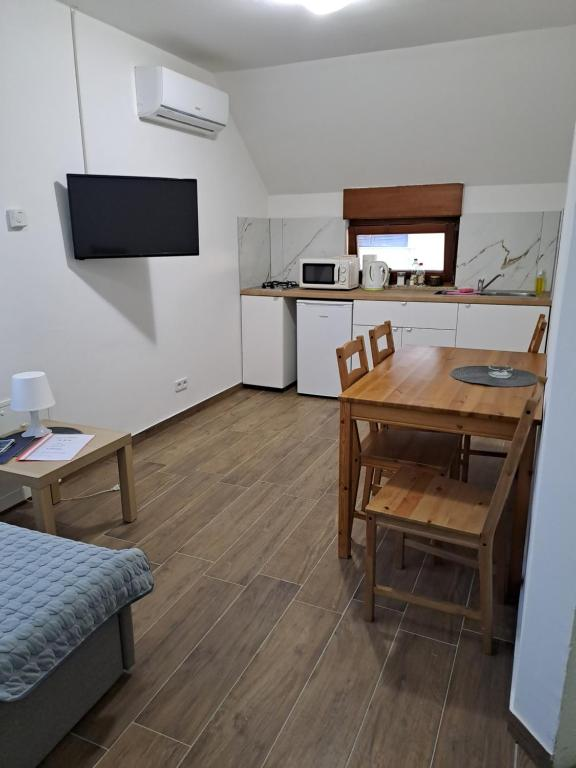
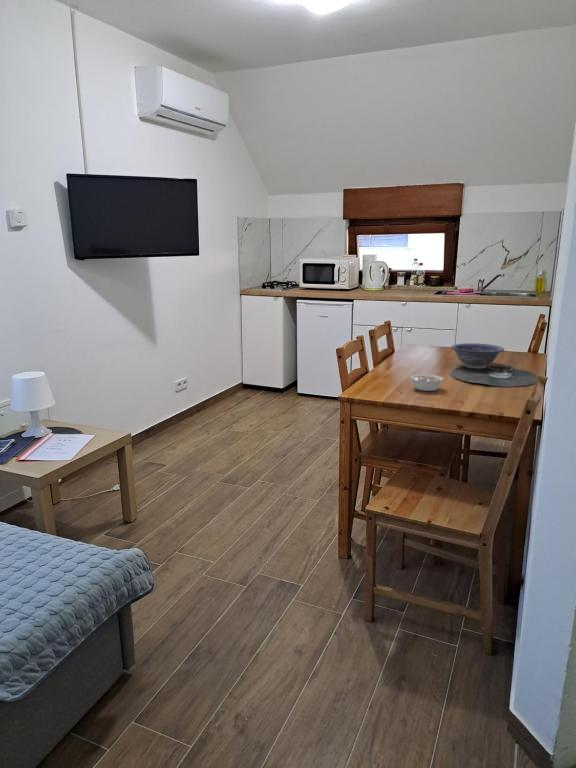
+ legume [409,373,445,392]
+ decorative bowl [450,342,505,370]
